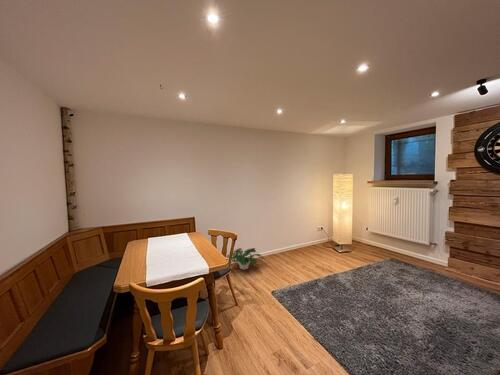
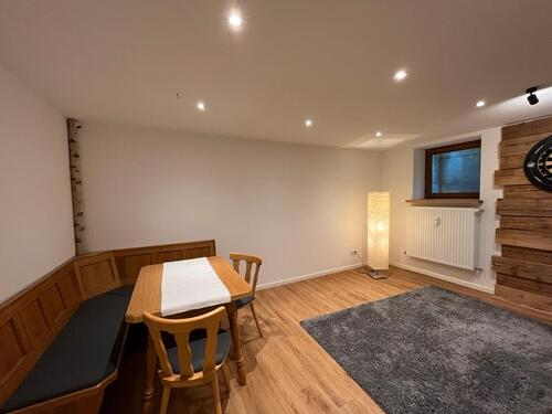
- potted plant [226,247,265,271]
